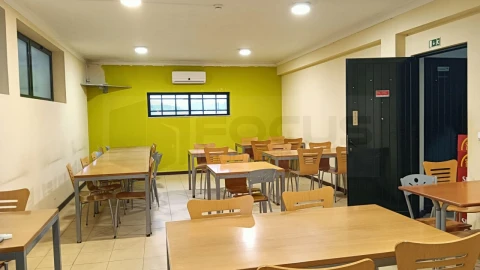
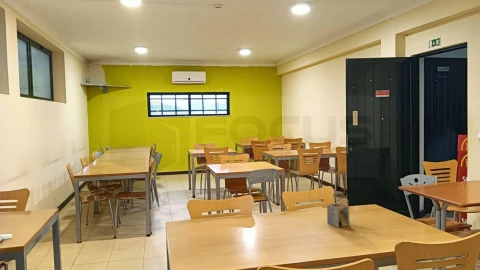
+ napkin holder [326,199,350,228]
